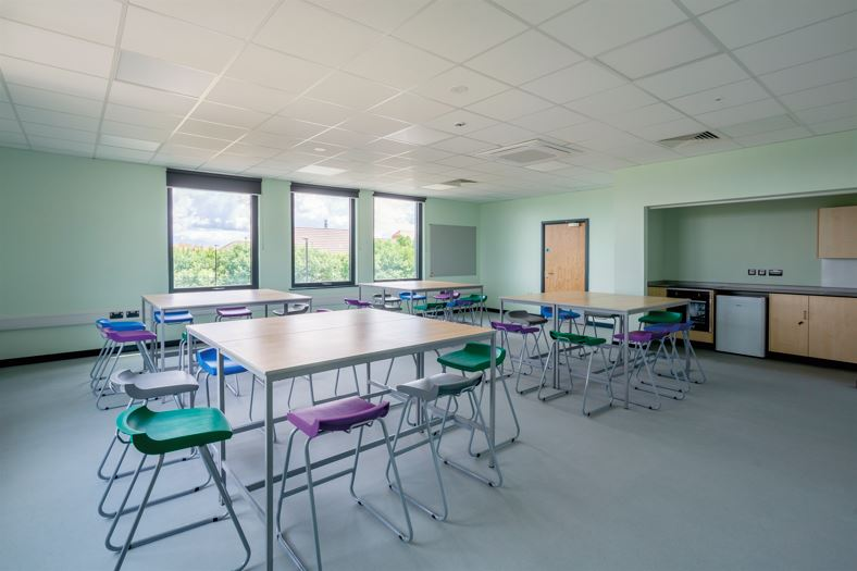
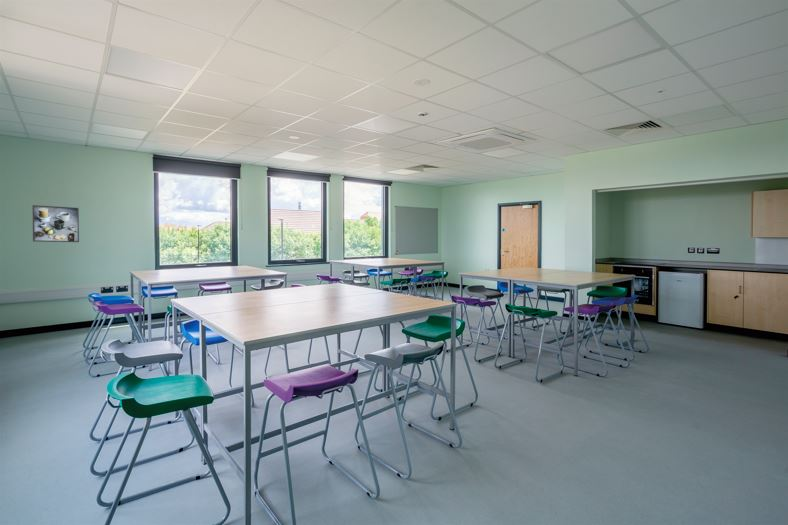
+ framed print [31,204,80,243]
